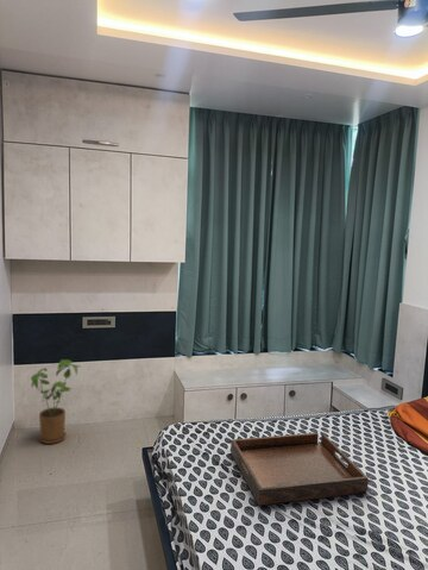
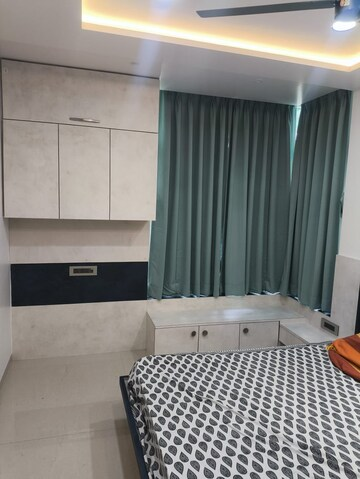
- house plant [30,358,81,445]
- serving tray [229,432,370,507]
